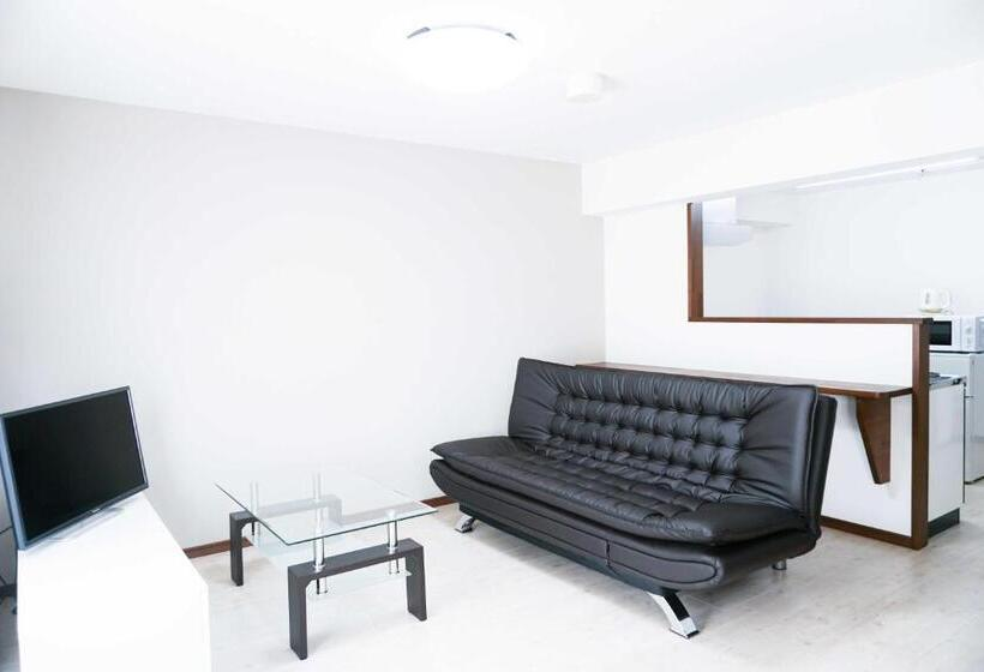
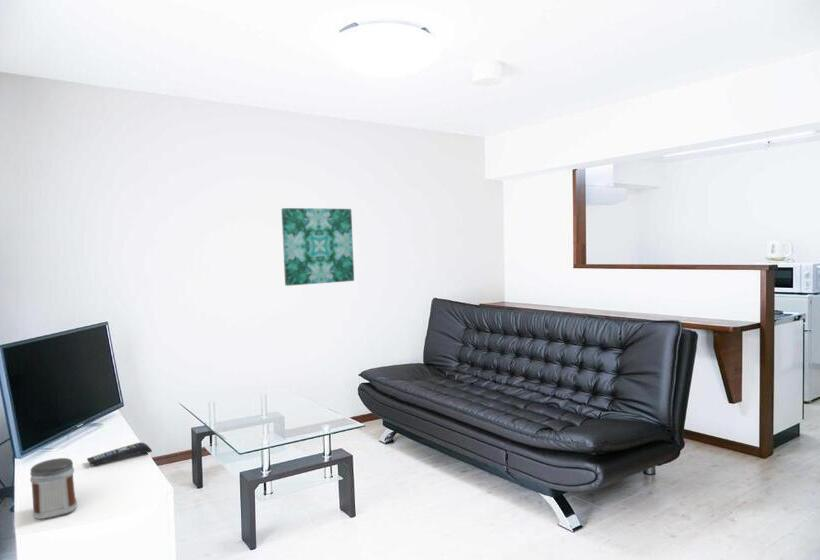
+ jar [29,457,78,520]
+ wall art [281,207,355,287]
+ remote control [86,442,153,467]
